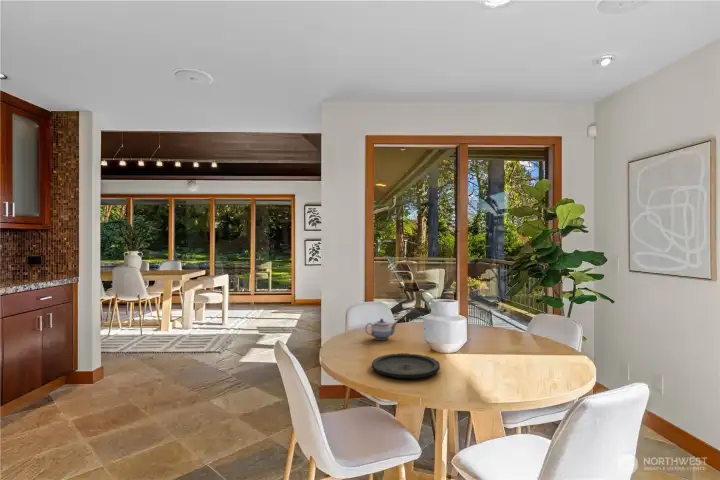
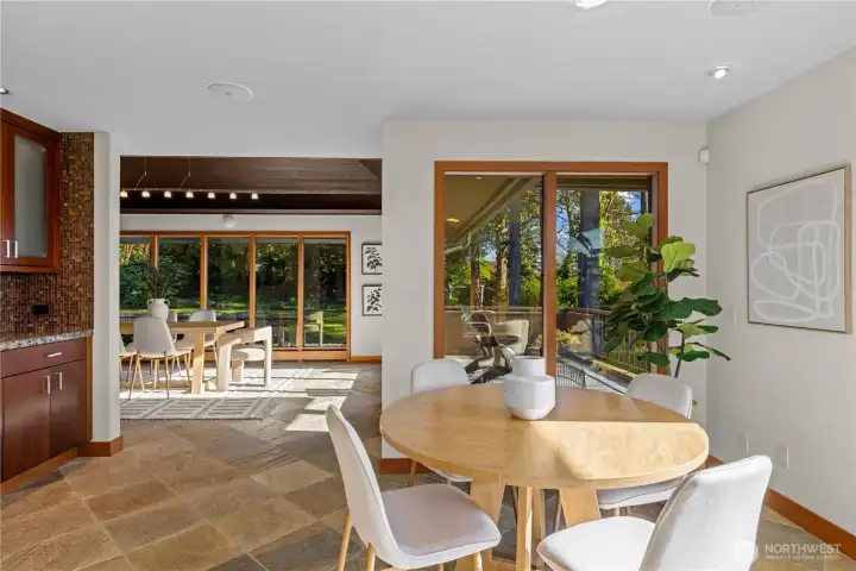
- plate [371,352,441,380]
- teapot [364,318,399,341]
